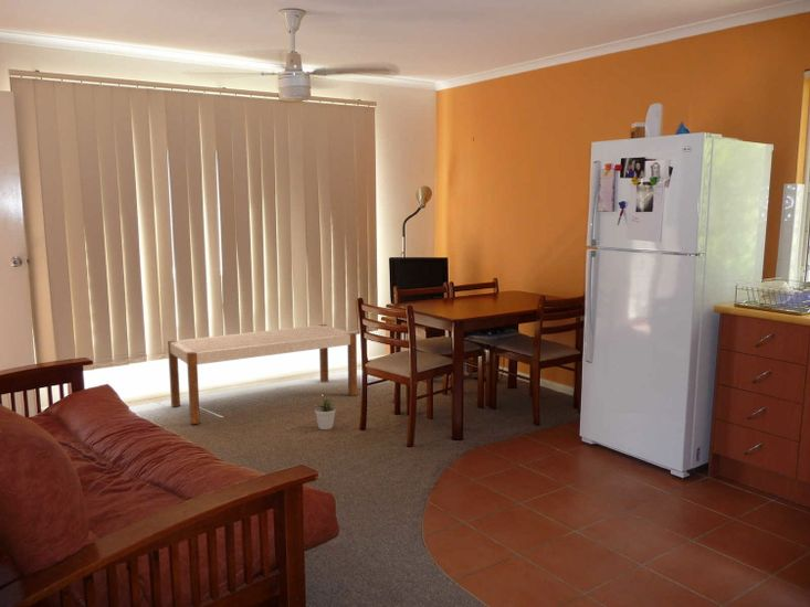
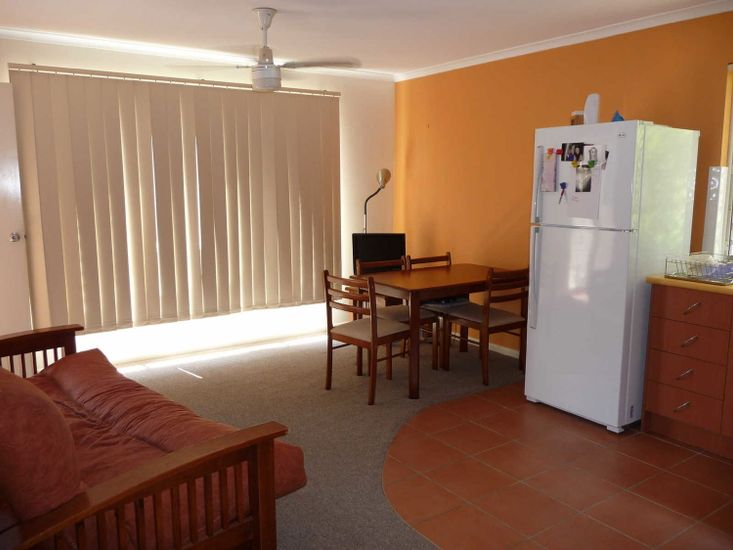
- potted plant [314,395,337,430]
- bench [167,323,358,426]
